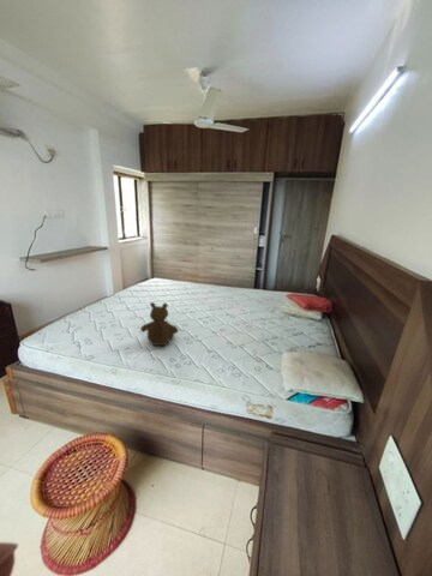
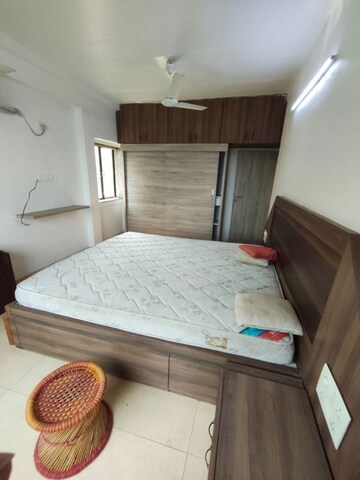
- teddy bear [139,301,180,347]
